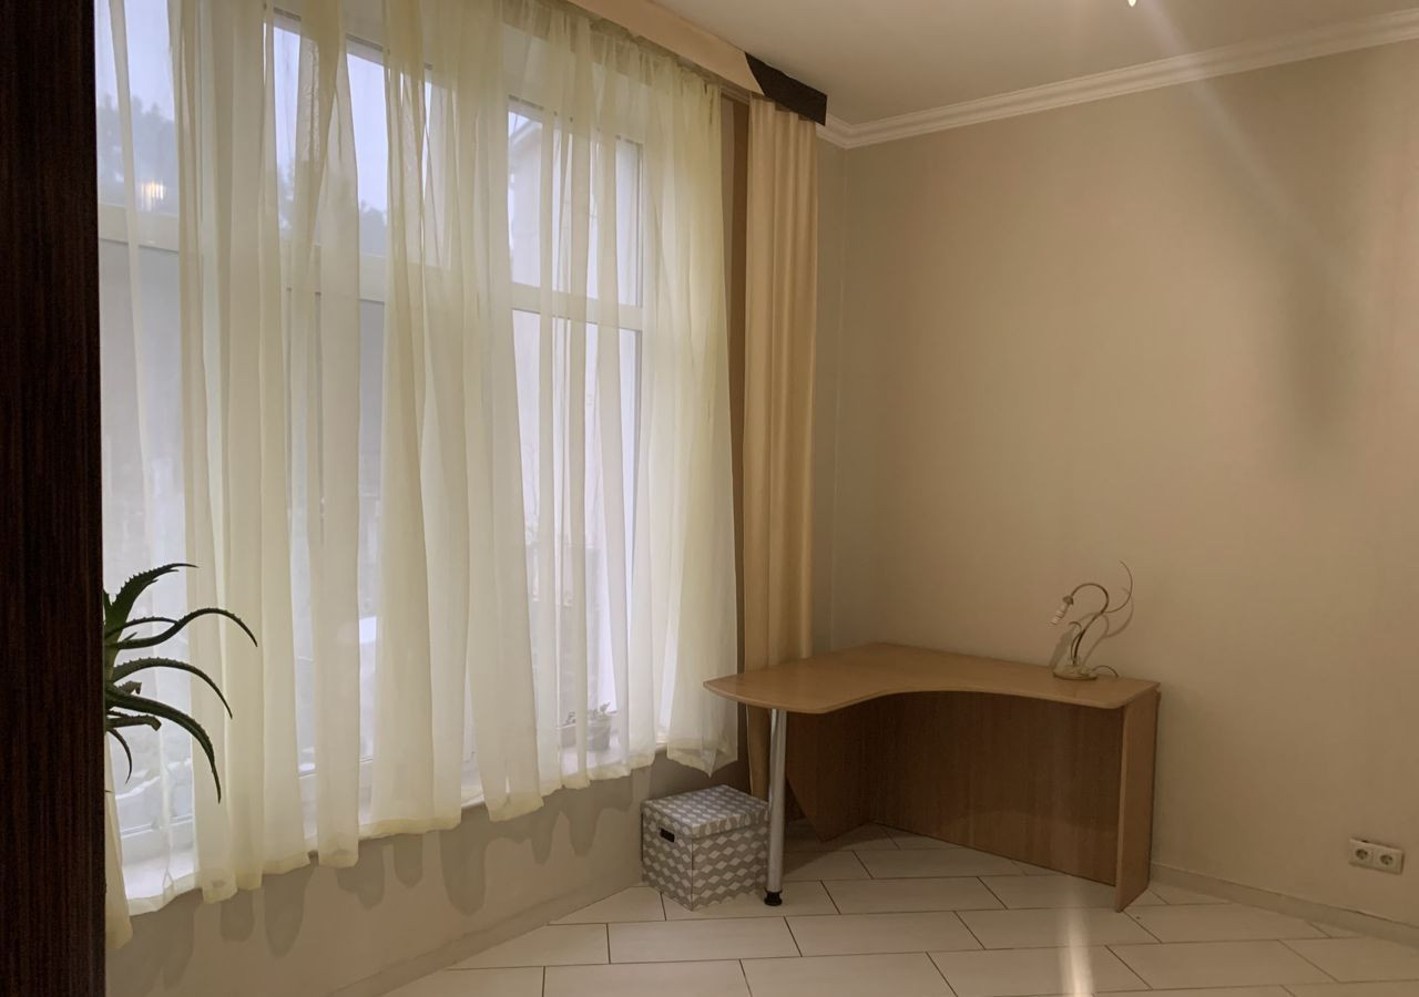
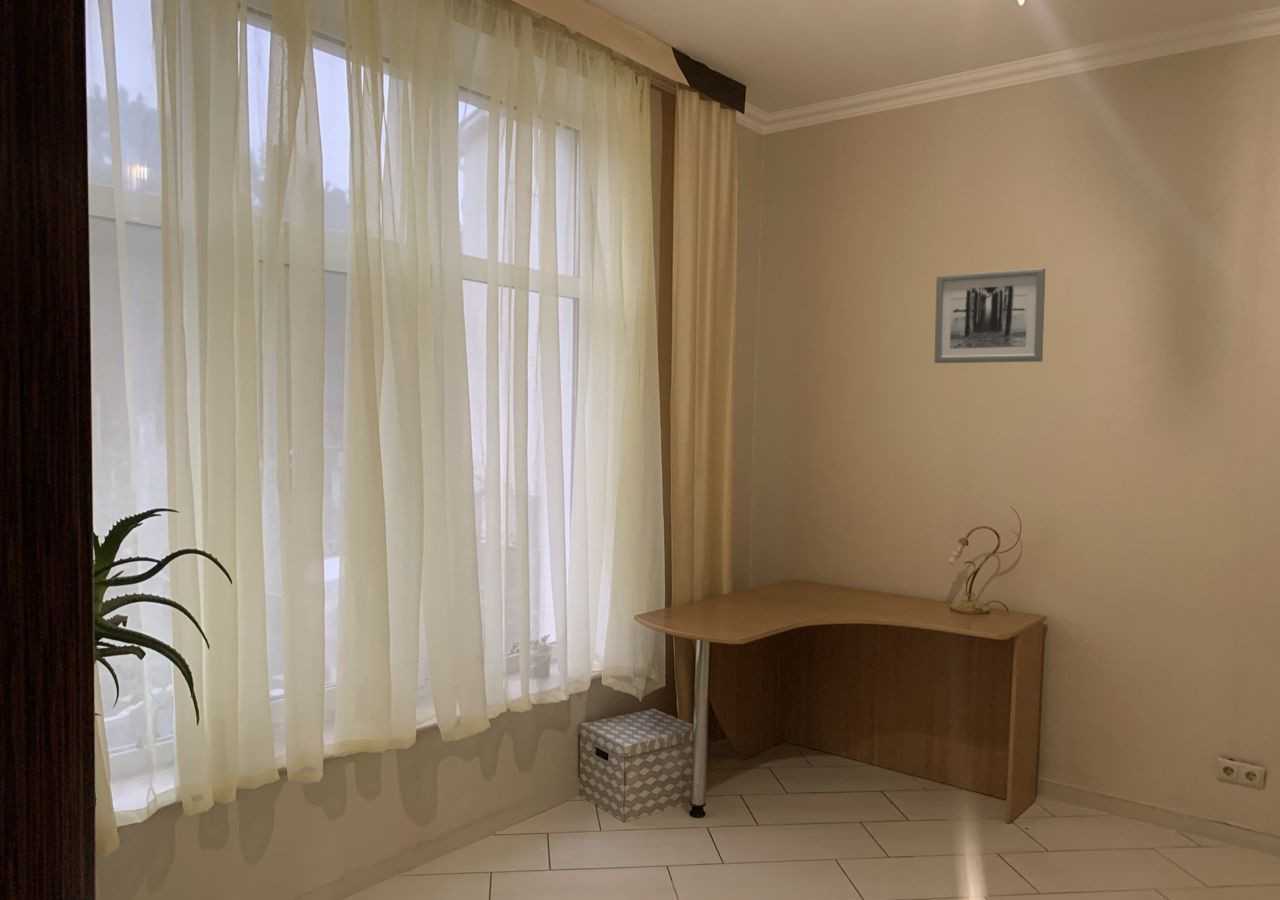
+ wall art [933,267,1046,364]
